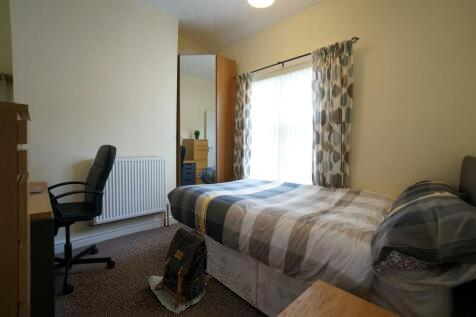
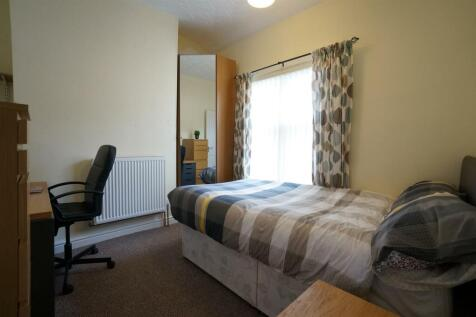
- backpack [147,224,214,315]
